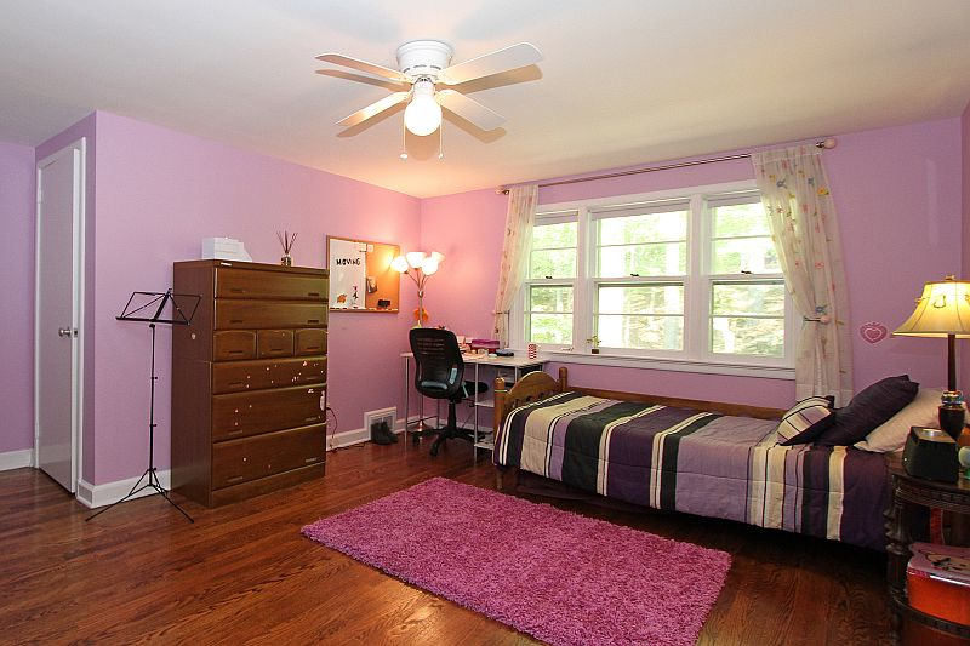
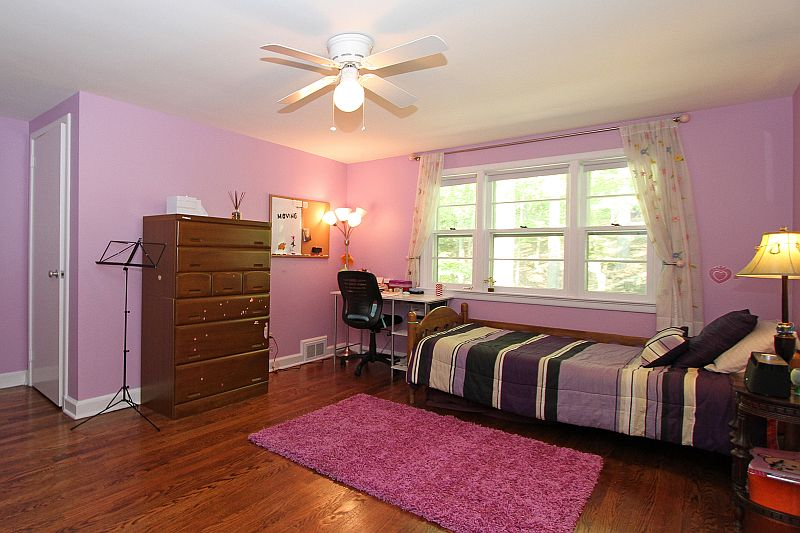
- boots [369,419,400,445]
